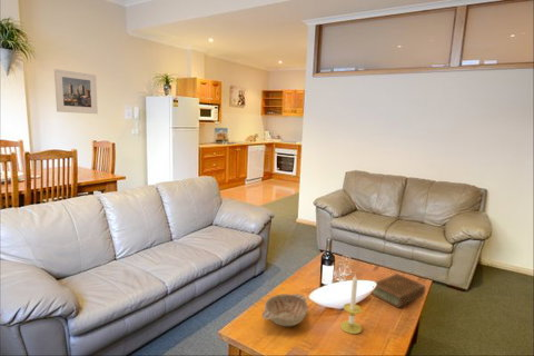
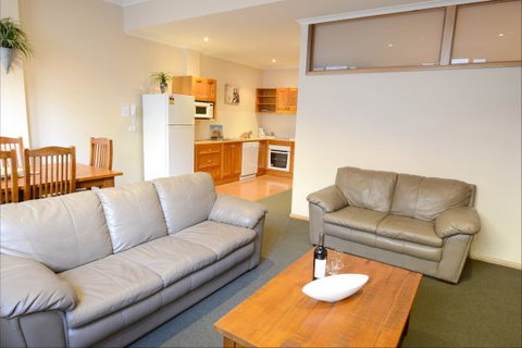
- book [370,273,426,309]
- candle [339,273,363,335]
- decorative bowl [261,293,309,327]
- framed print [53,68,99,115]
